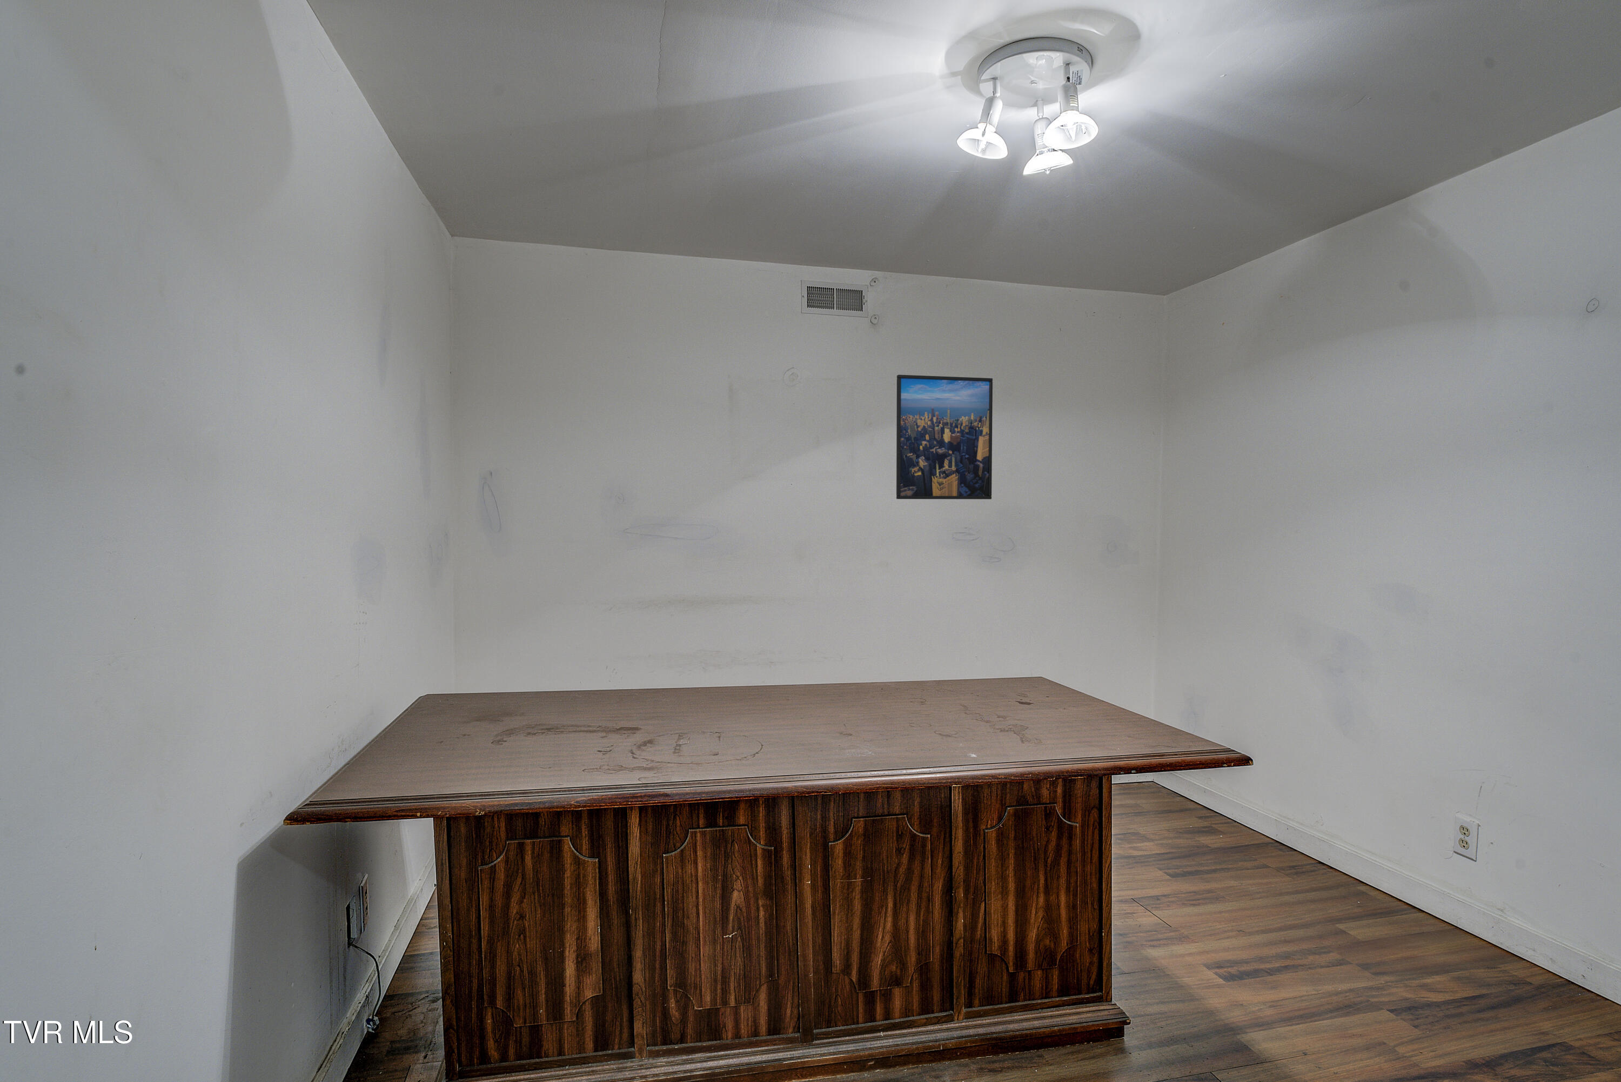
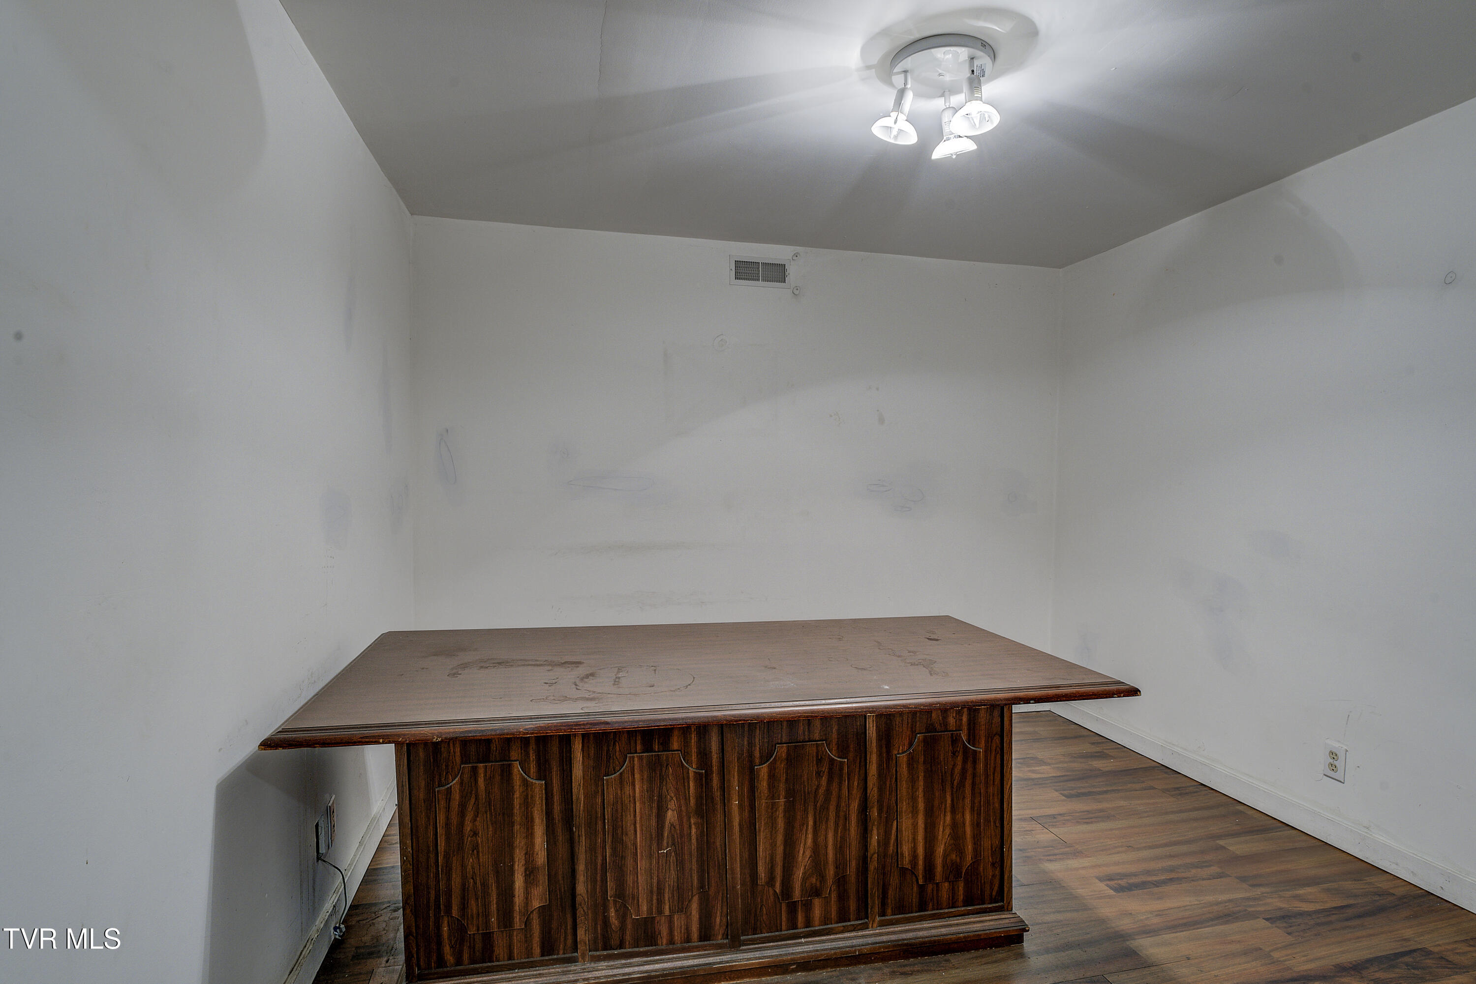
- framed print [896,374,993,500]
